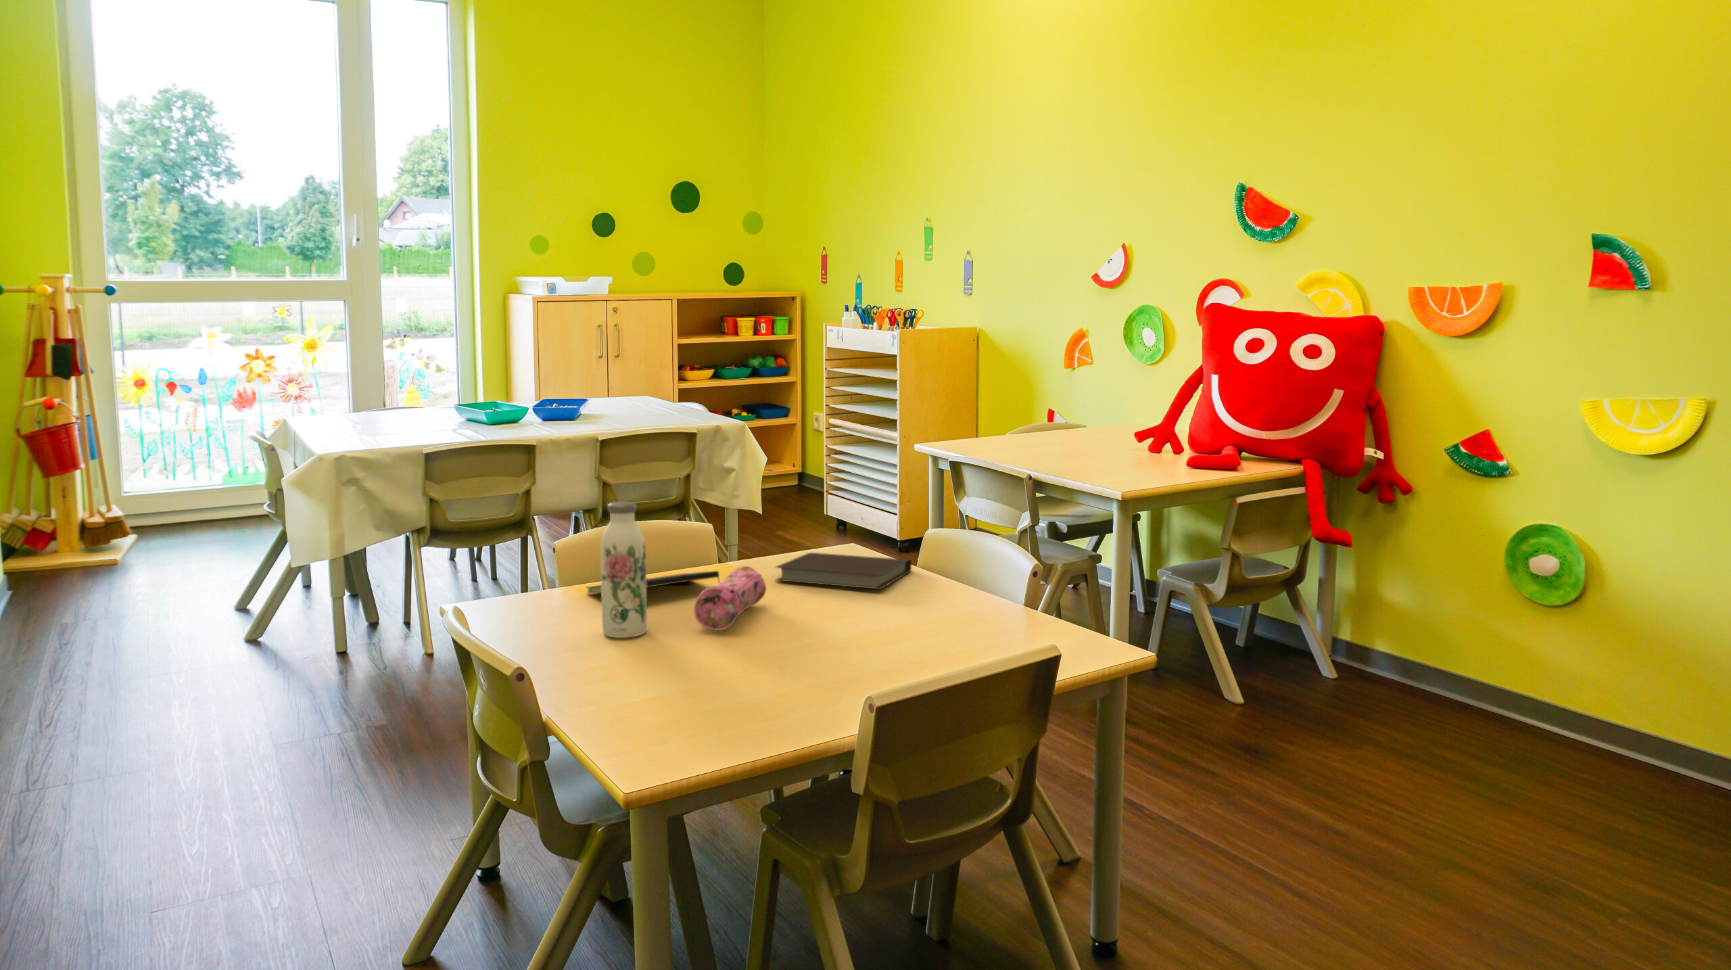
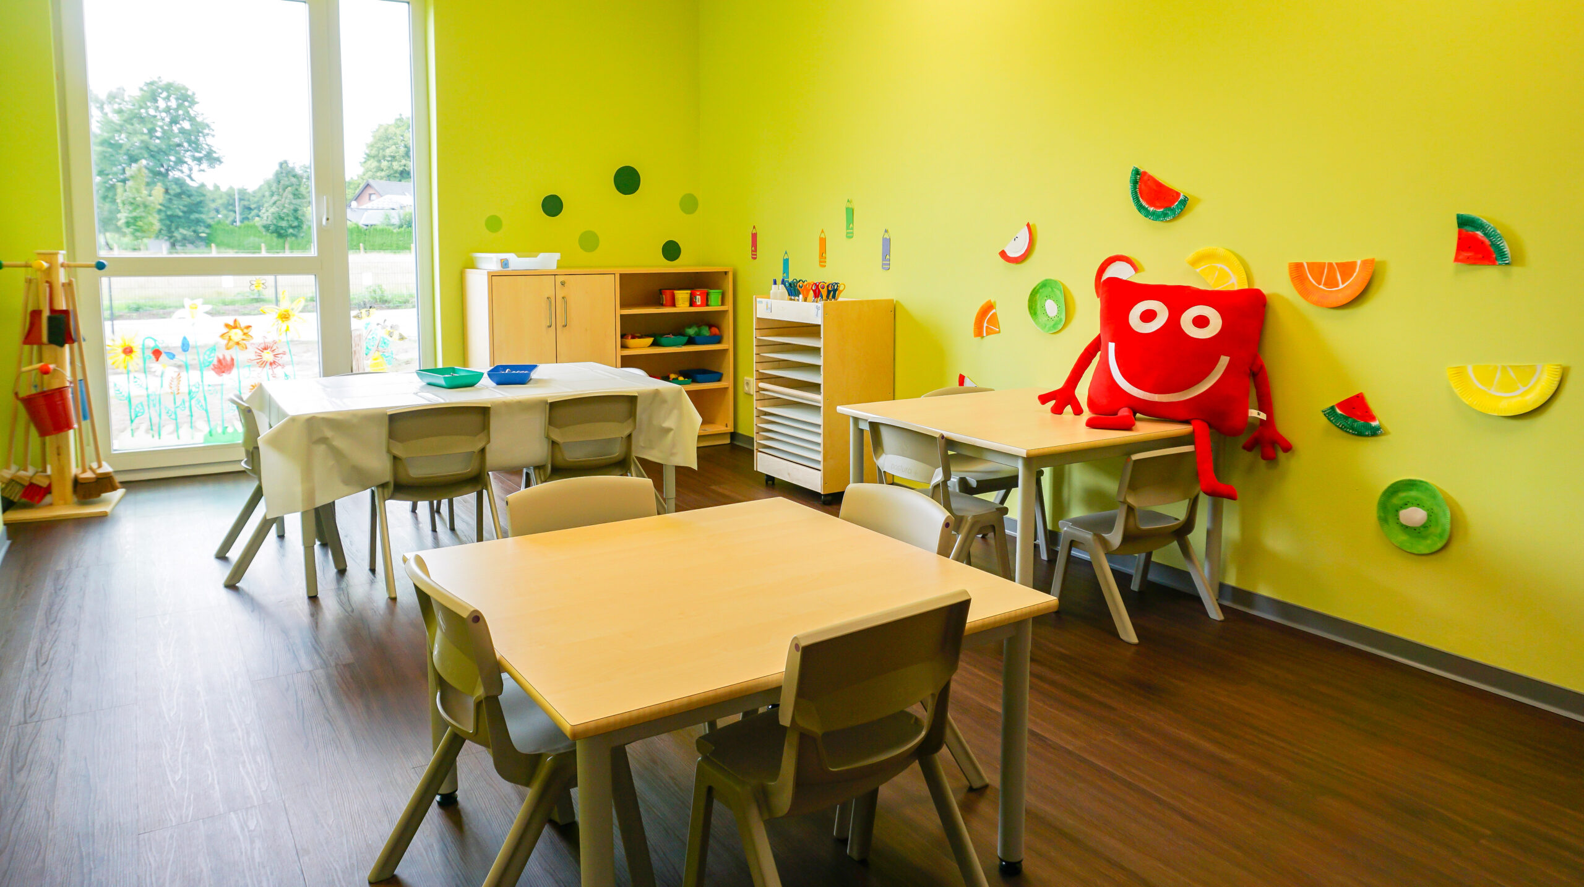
- notebook [774,552,912,590]
- water bottle [599,500,648,638]
- pencil case [693,566,767,631]
- notepad [585,571,720,594]
